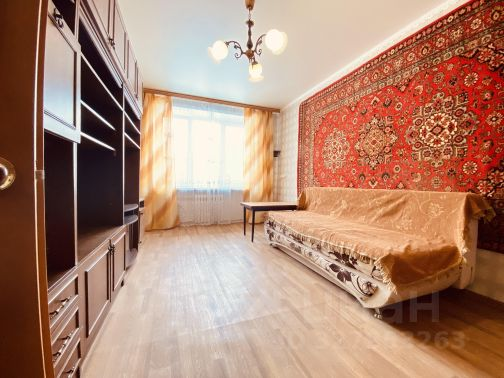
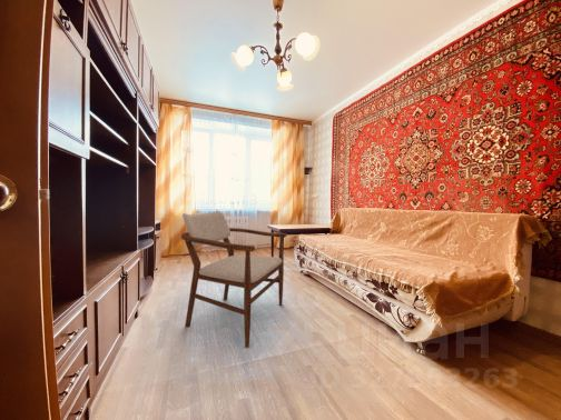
+ armchair [180,211,287,348]
